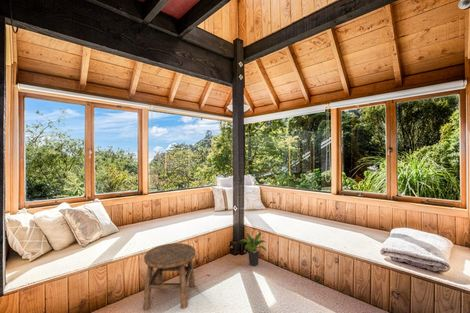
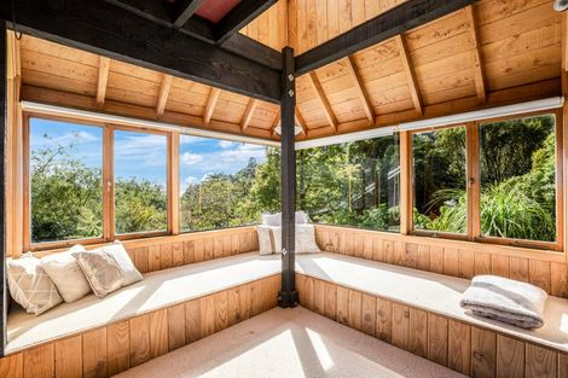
- stool [142,242,196,310]
- potted plant [238,232,267,267]
